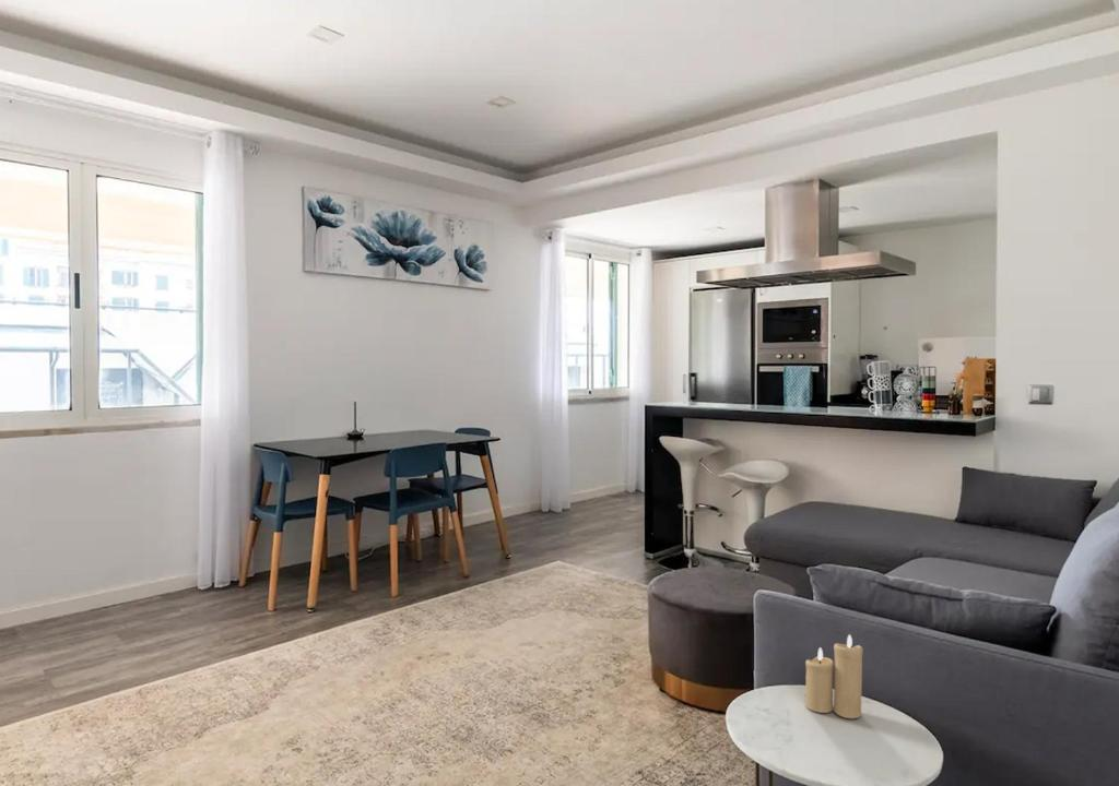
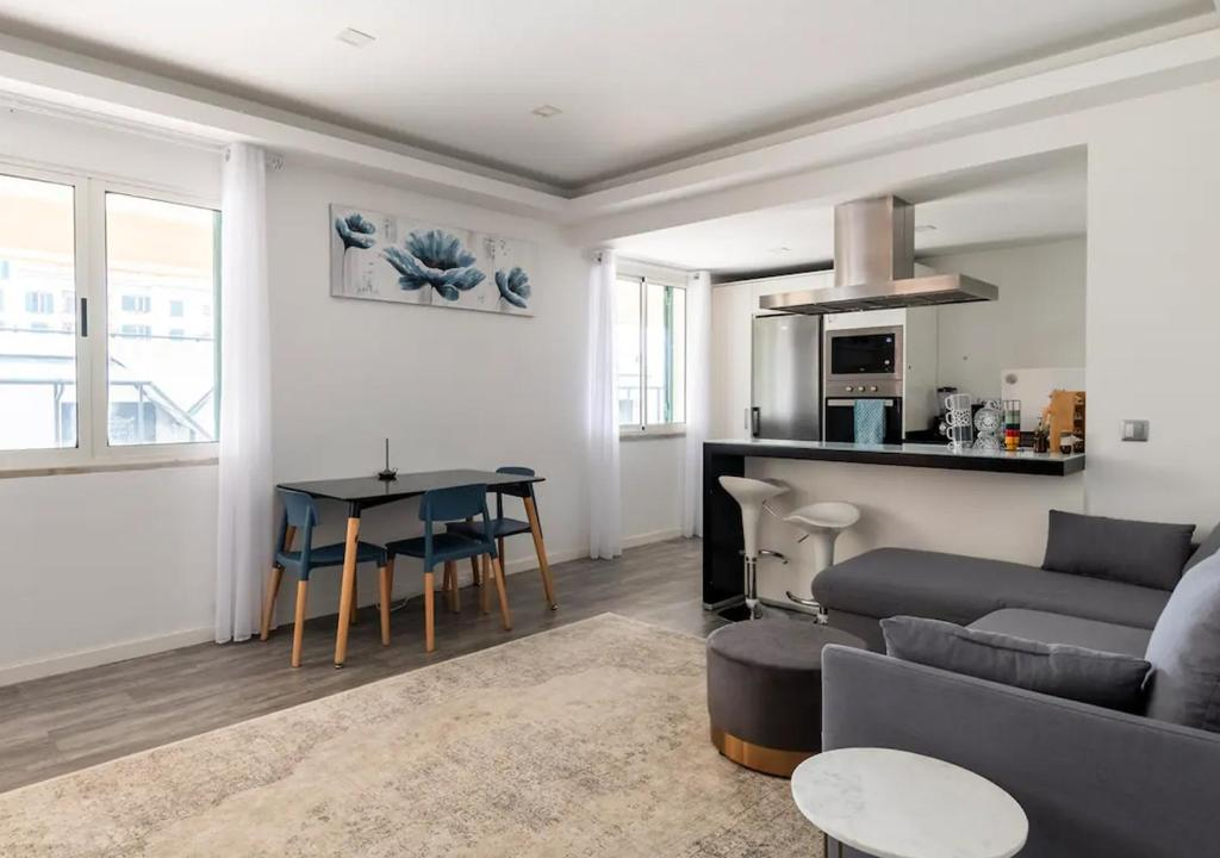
- candle [804,633,863,719]
